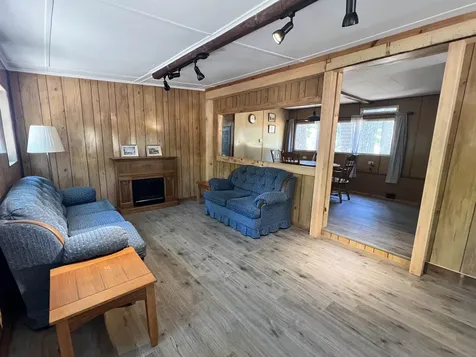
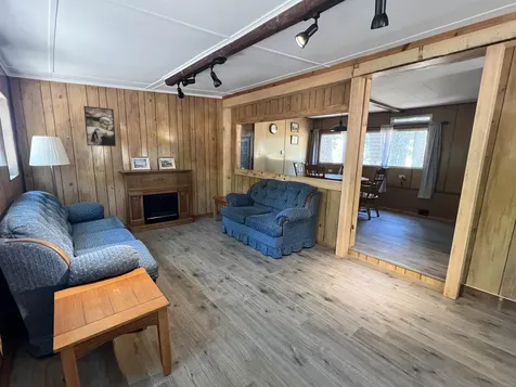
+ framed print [83,105,117,147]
